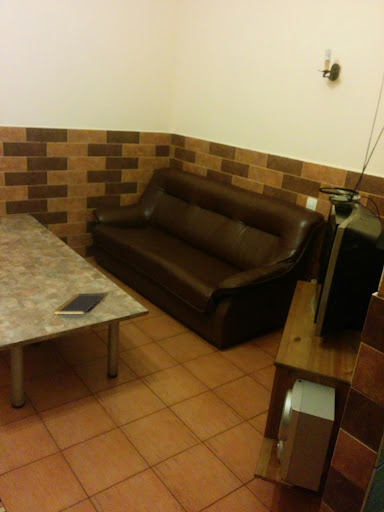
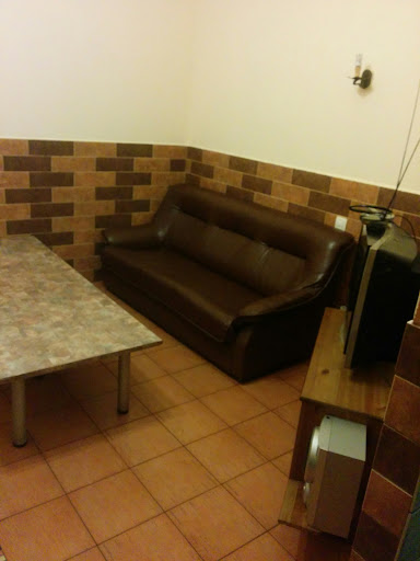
- notepad [53,293,105,315]
